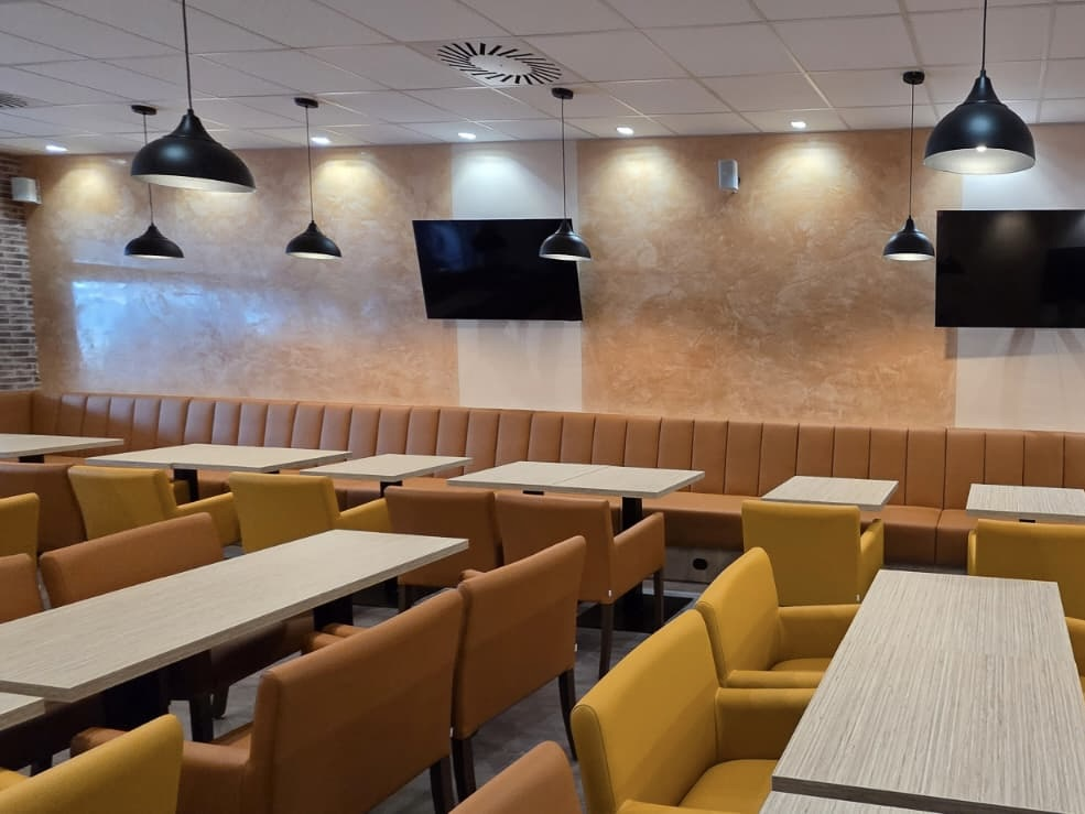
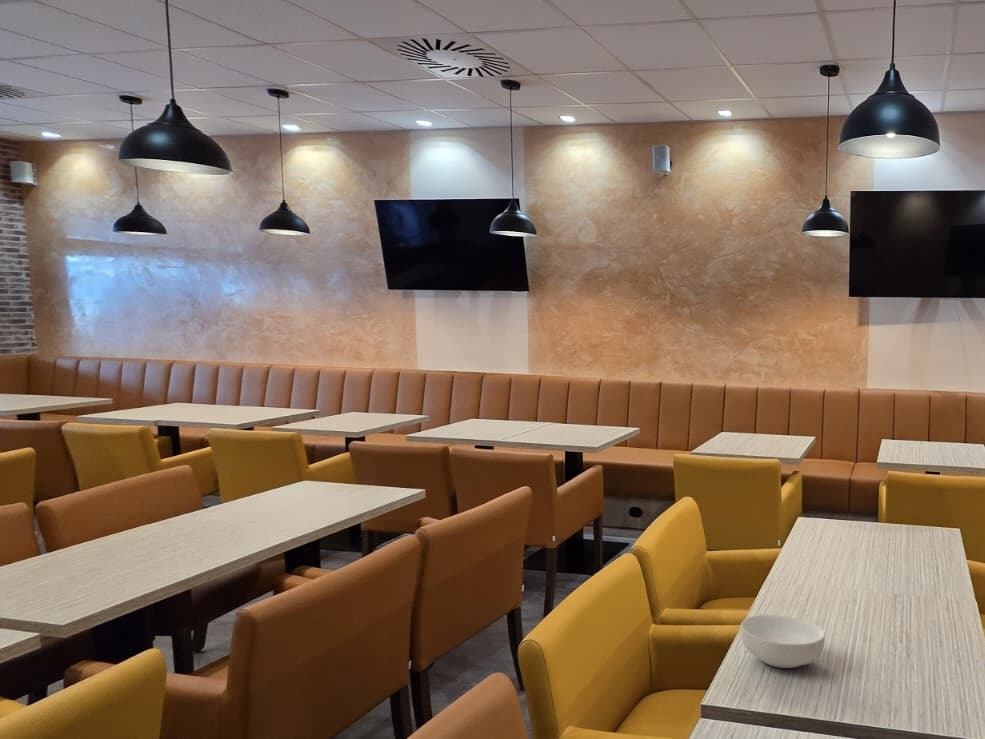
+ cereal bowl [740,614,826,669]
